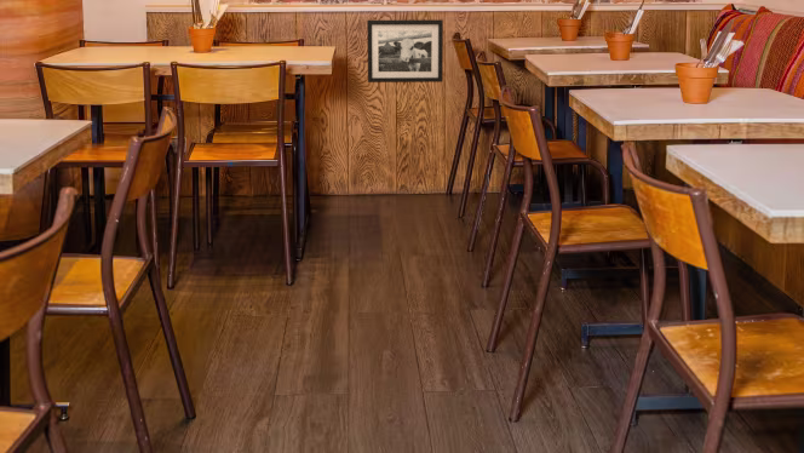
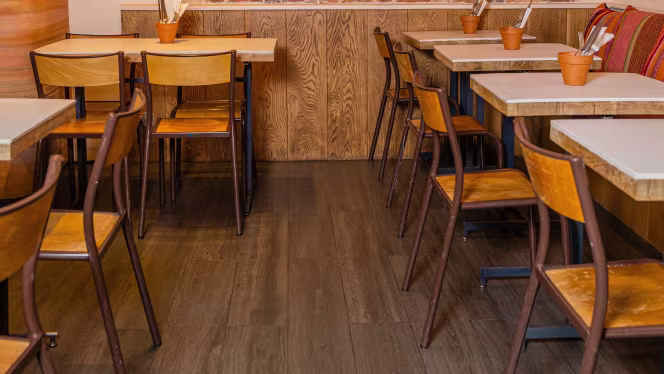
- picture frame [366,18,444,84]
